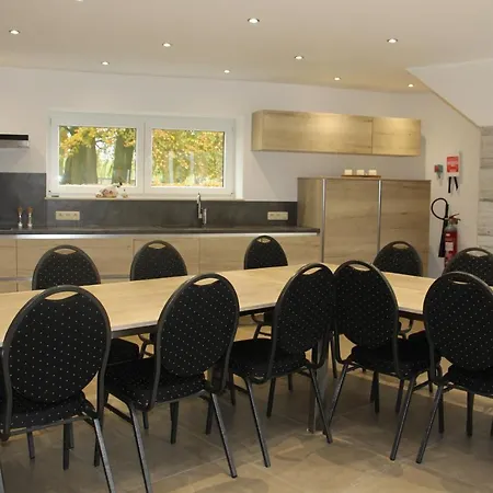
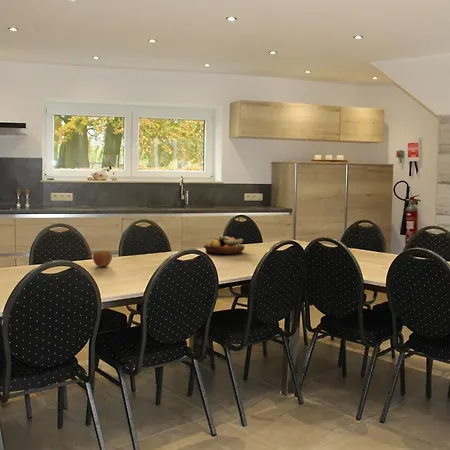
+ fruit bowl [203,235,245,255]
+ apple [92,249,113,268]
